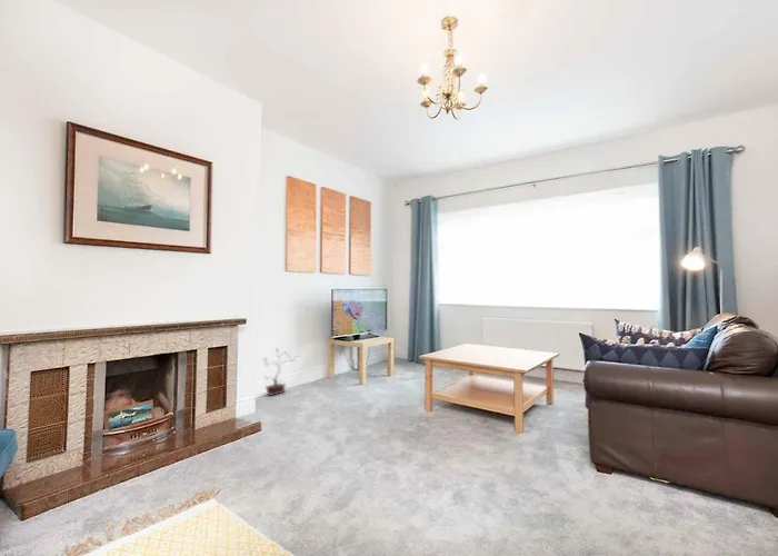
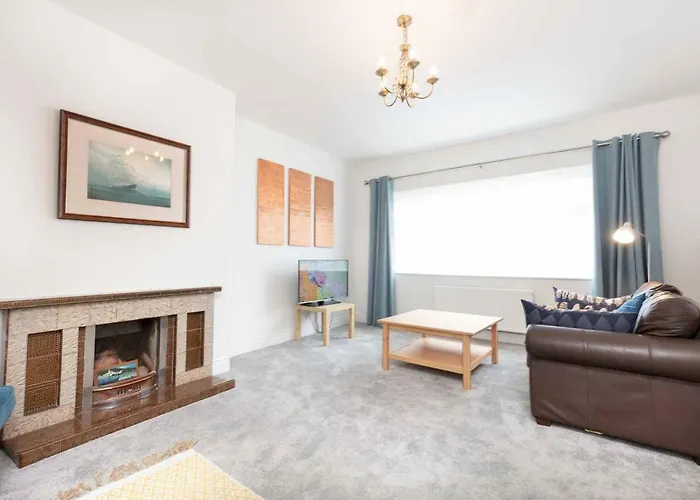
- potted plant [262,347,301,397]
